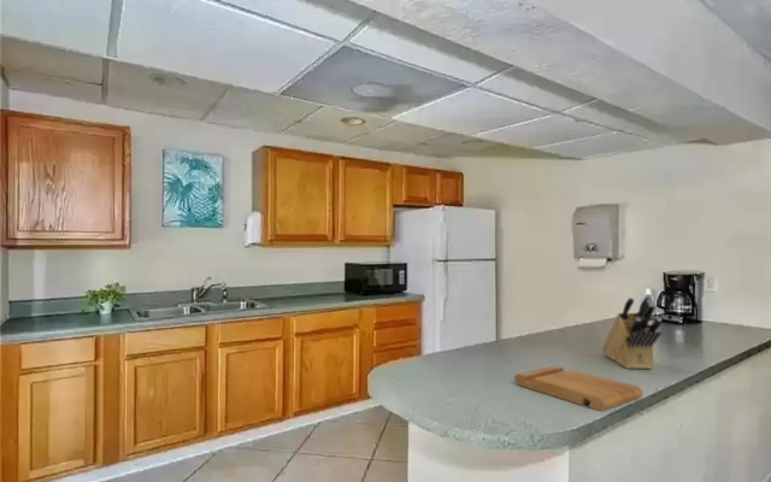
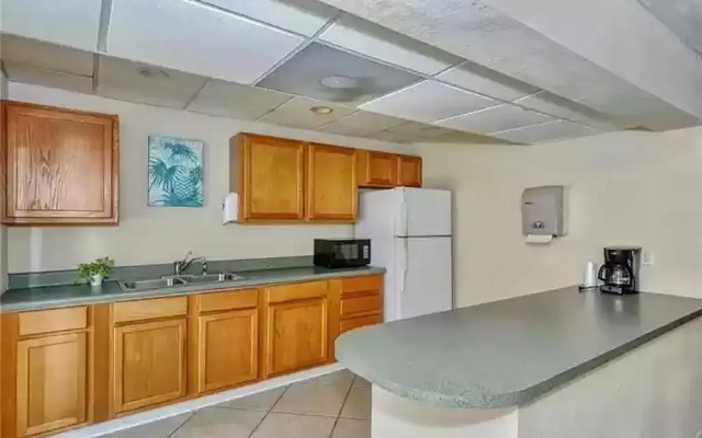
- knife block [601,293,663,370]
- cutting board [513,364,645,412]
